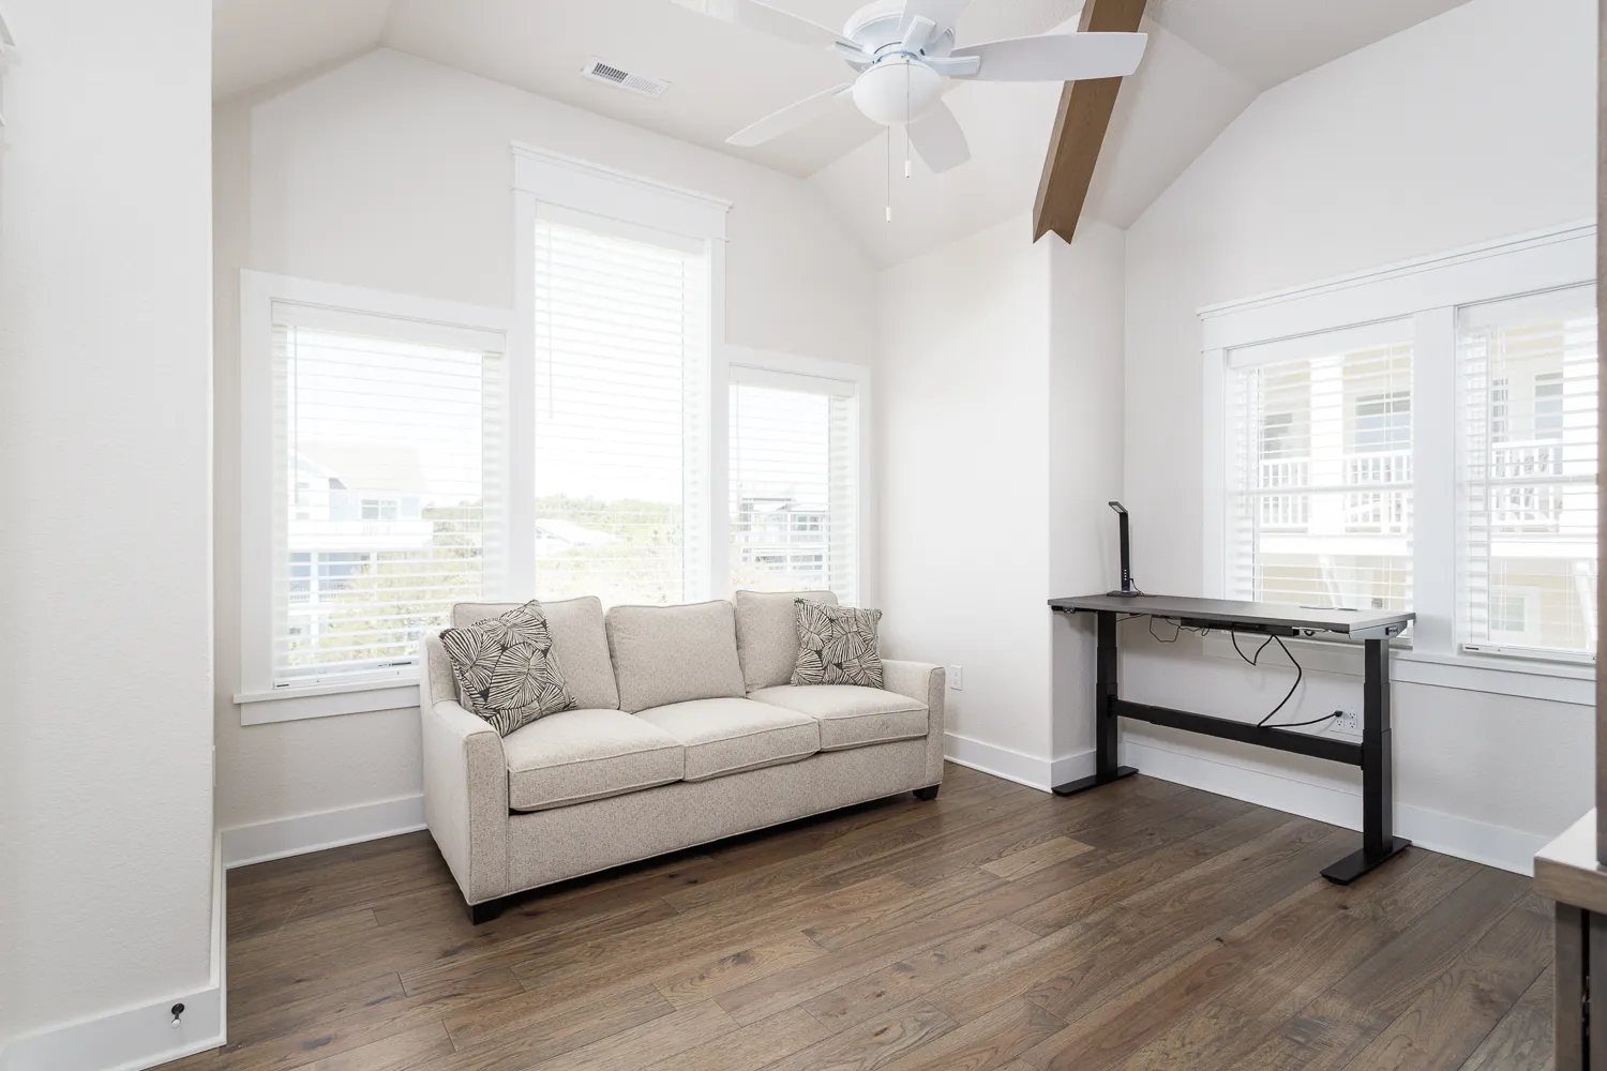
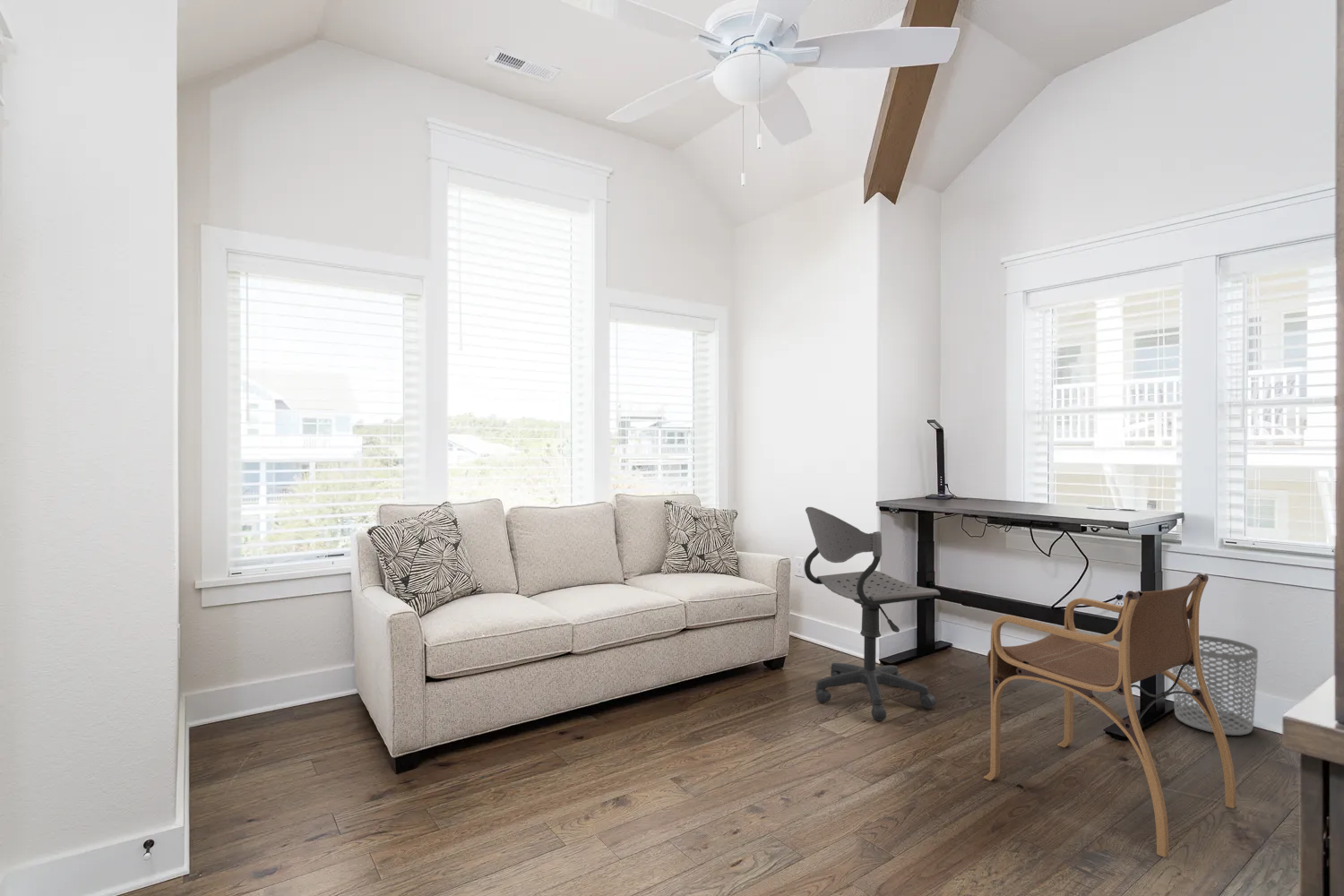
+ office chair [804,506,941,721]
+ armchair [983,573,1236,858]
+ waste bin [1171,634,1259,737]
